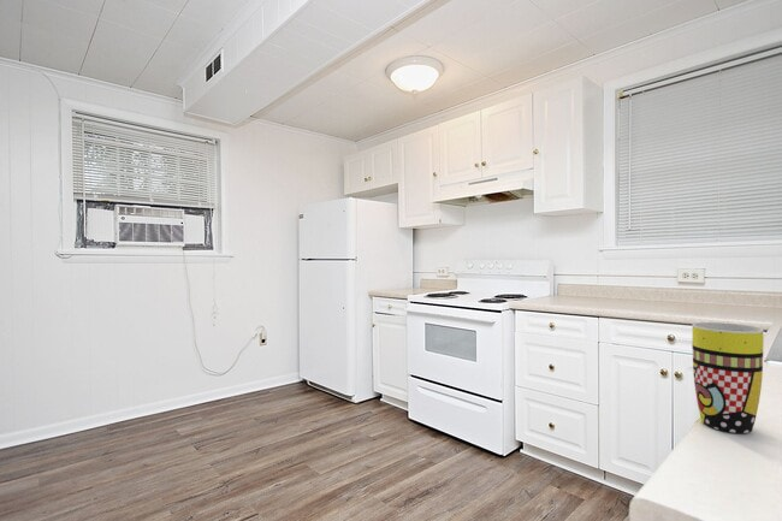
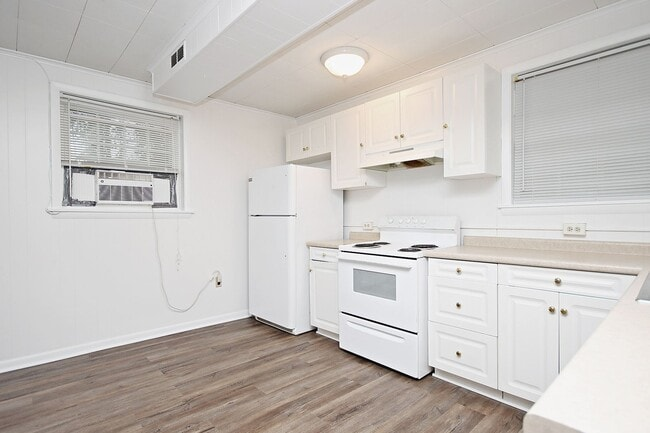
- mug [691,321,765,434]
